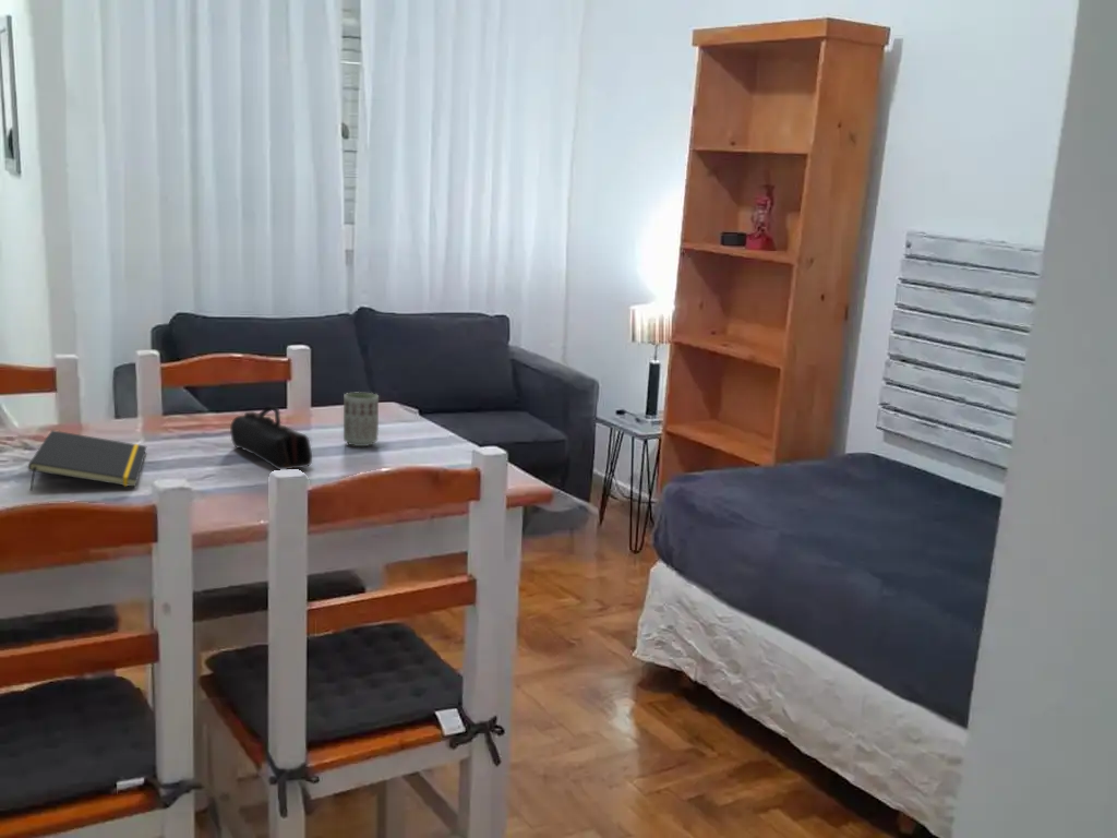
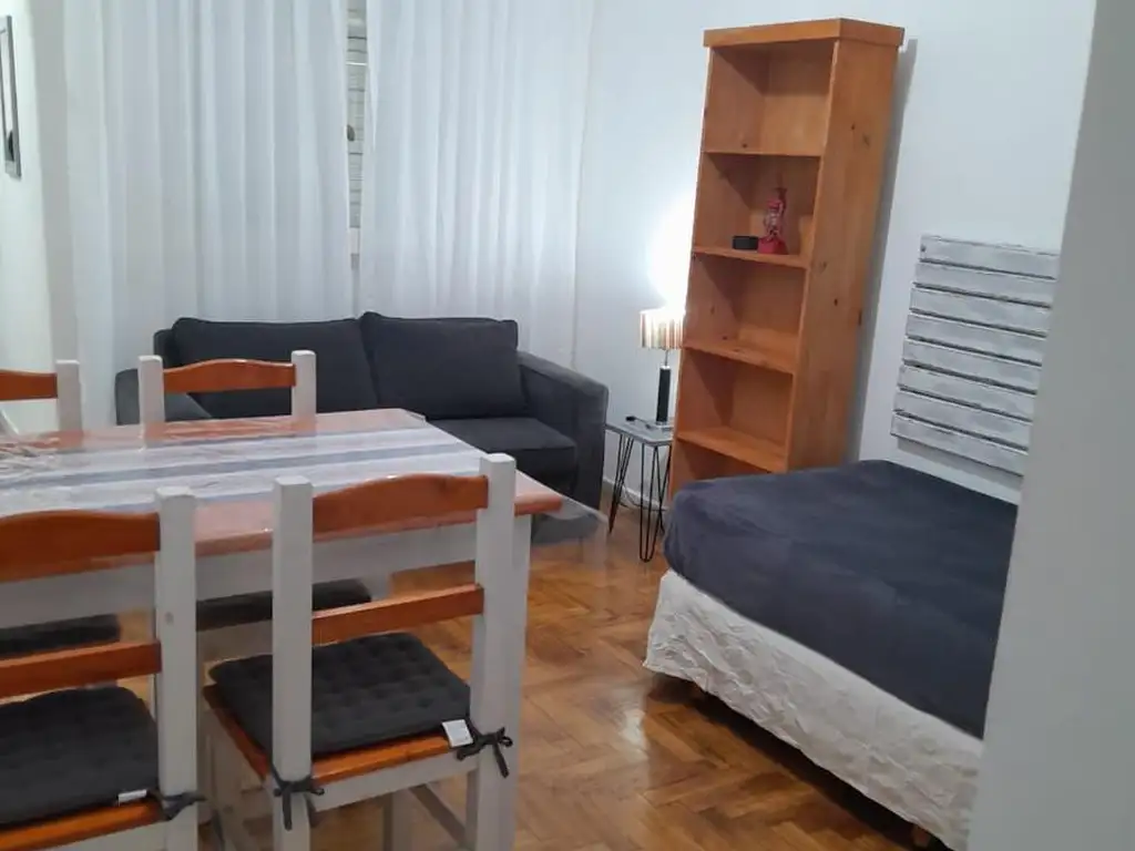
- pencil case [229,404,313,471]
- notepad [27,429,147,492]
- cup [343,391,380,447]
